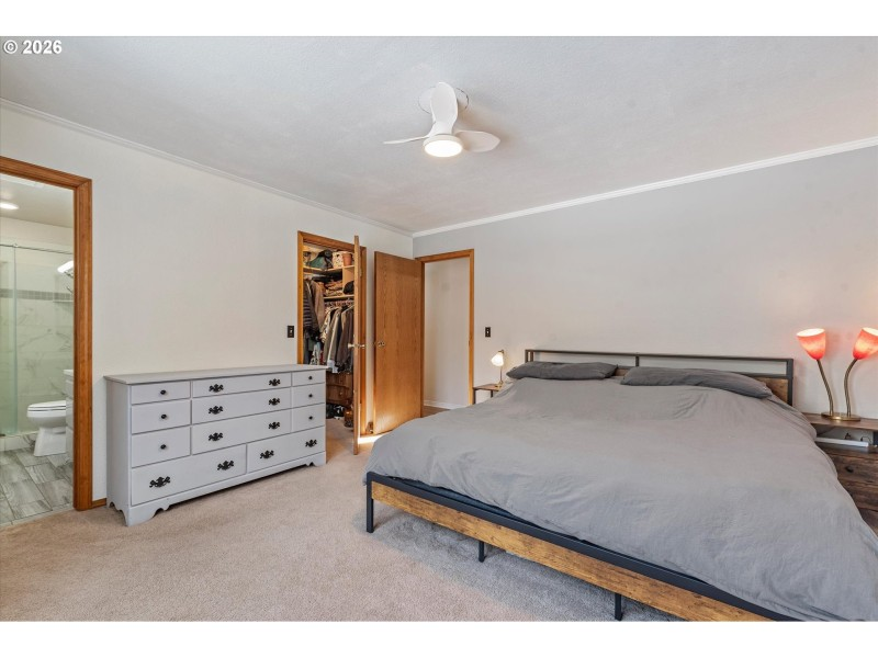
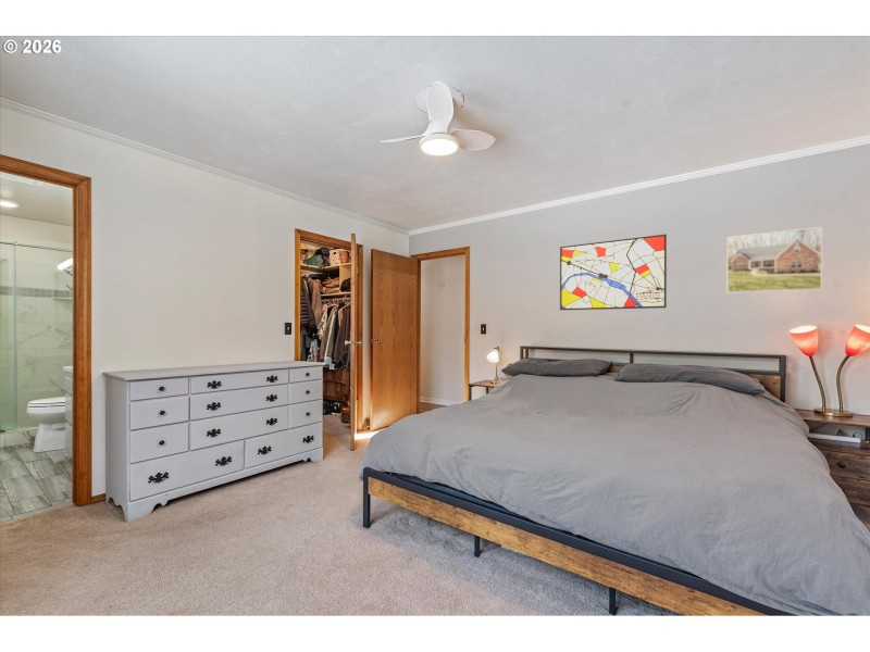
+ wall art [559,234,668,311]
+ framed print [726,226,823,293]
